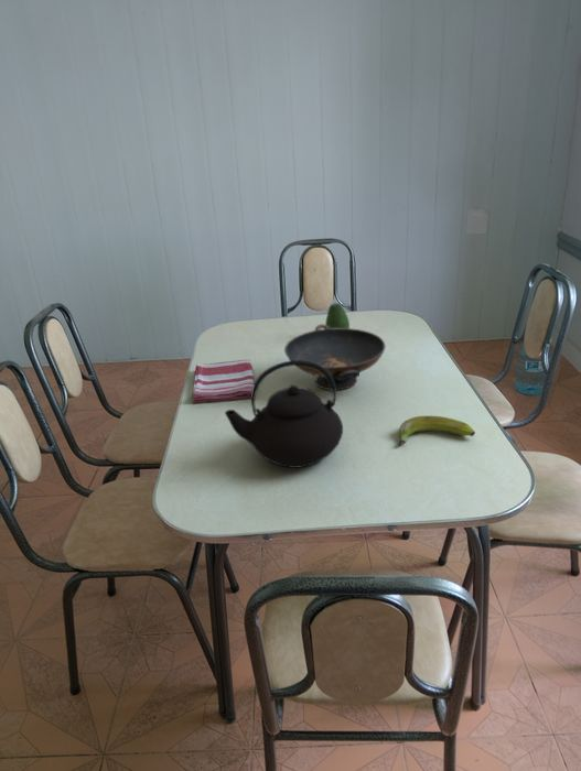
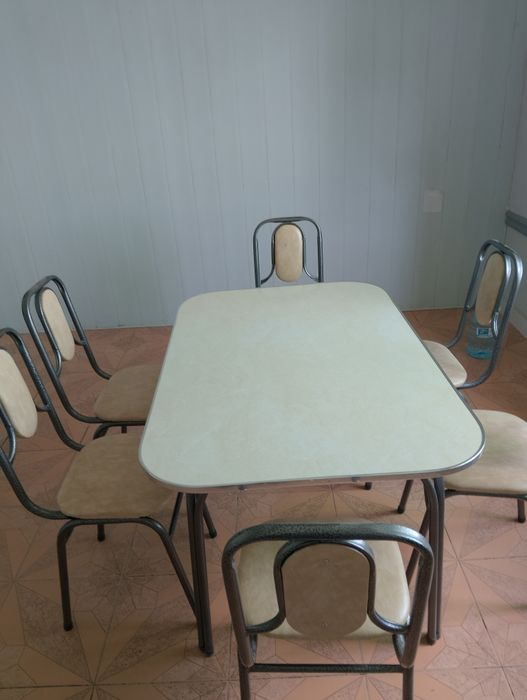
- banana [398,415,476,447]
- dish towel [191,359,255,405]
- teapot [224,360,344,469]
- decorative bowl [283,323,387,391]
- fruit [324,302,351,328]
